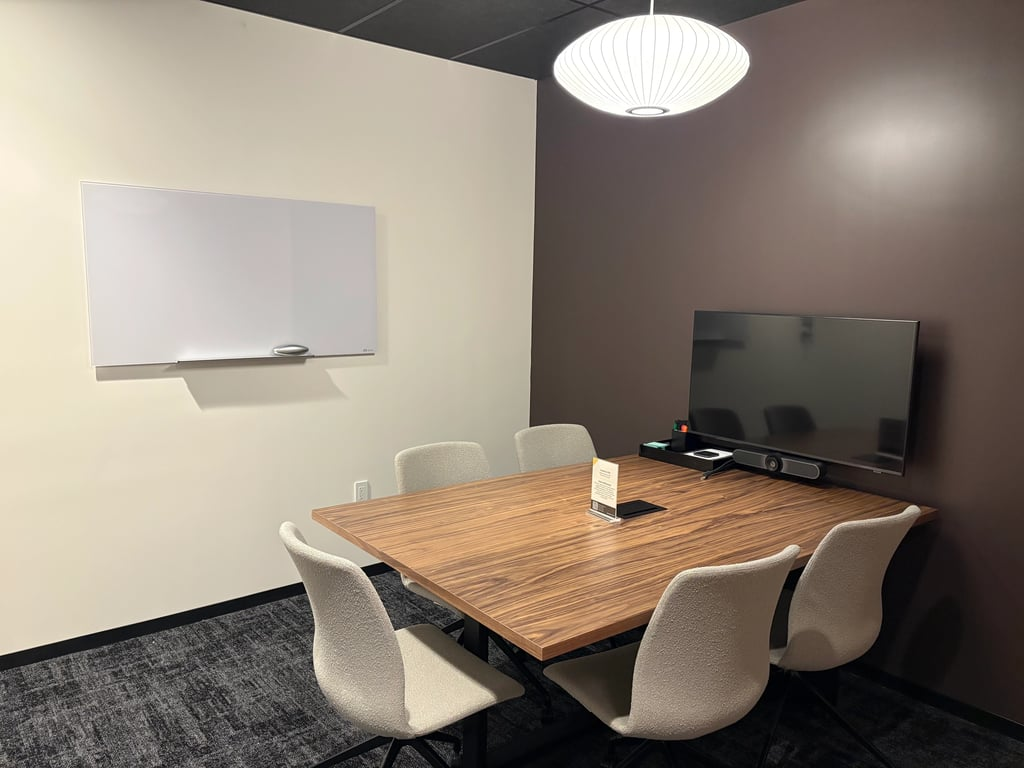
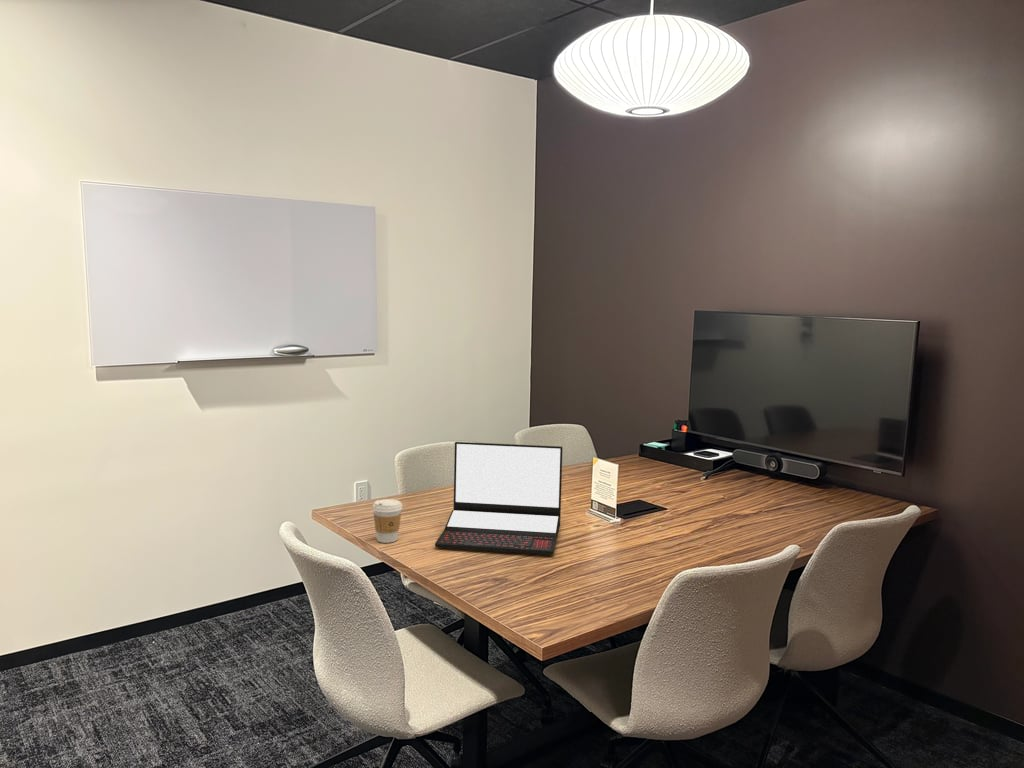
+ coffee cup [372,498,403,544]
+ laptop [434,441,564,556]
